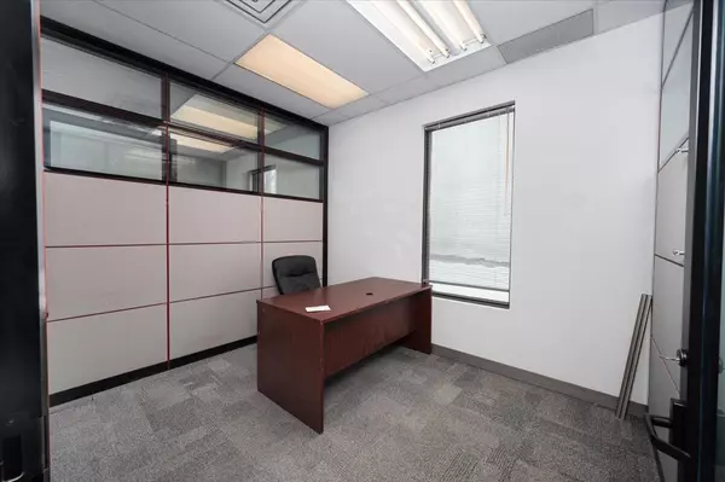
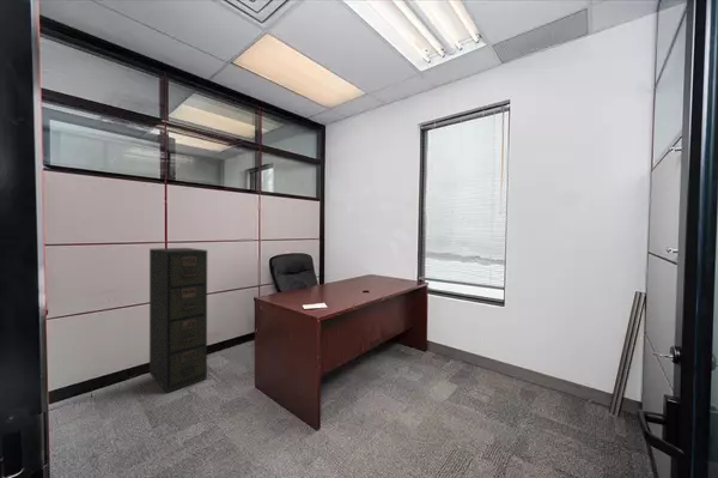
+ filing cabinet [148,247,208,394]
